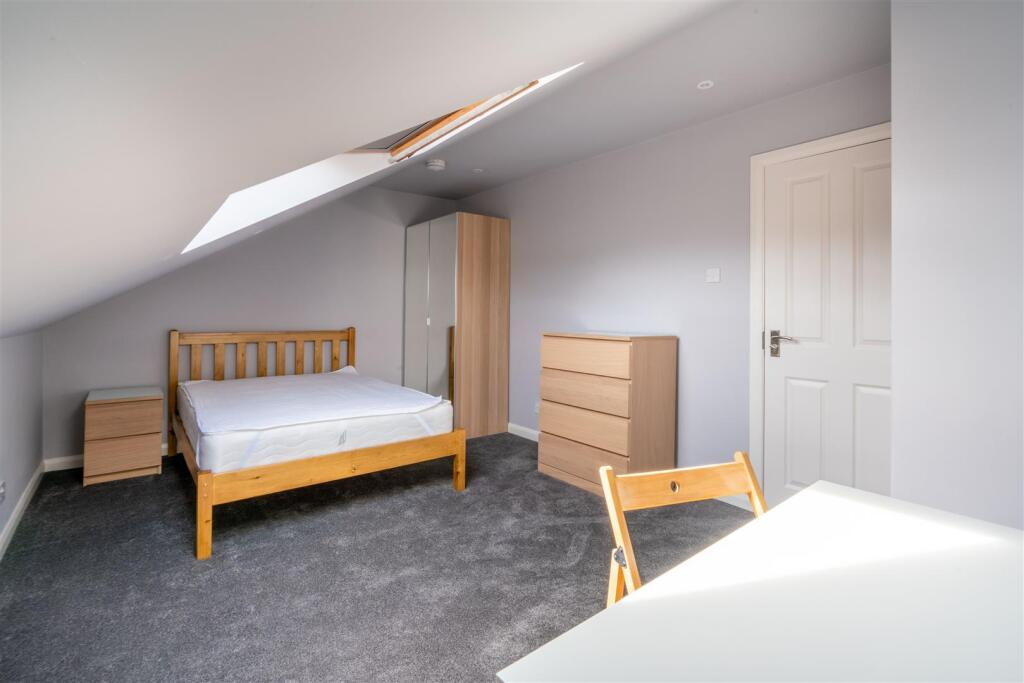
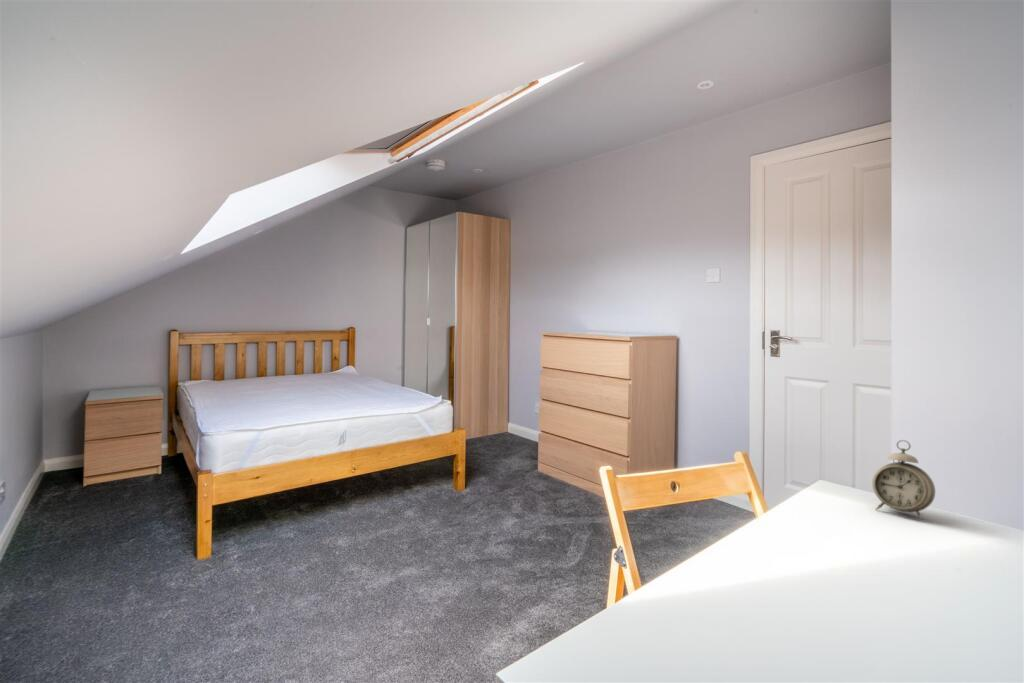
+ alarm clock [871,439,936,521]
